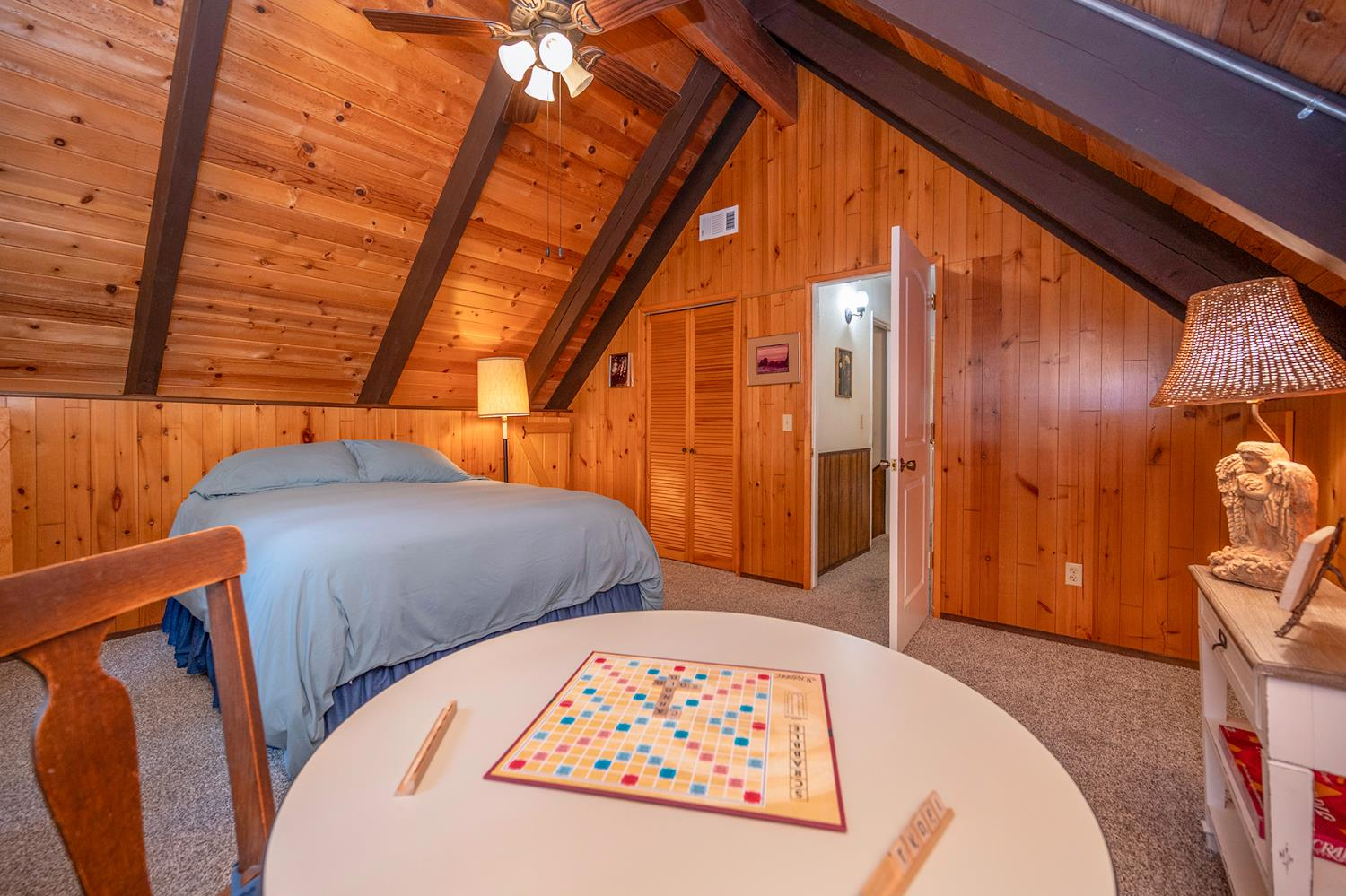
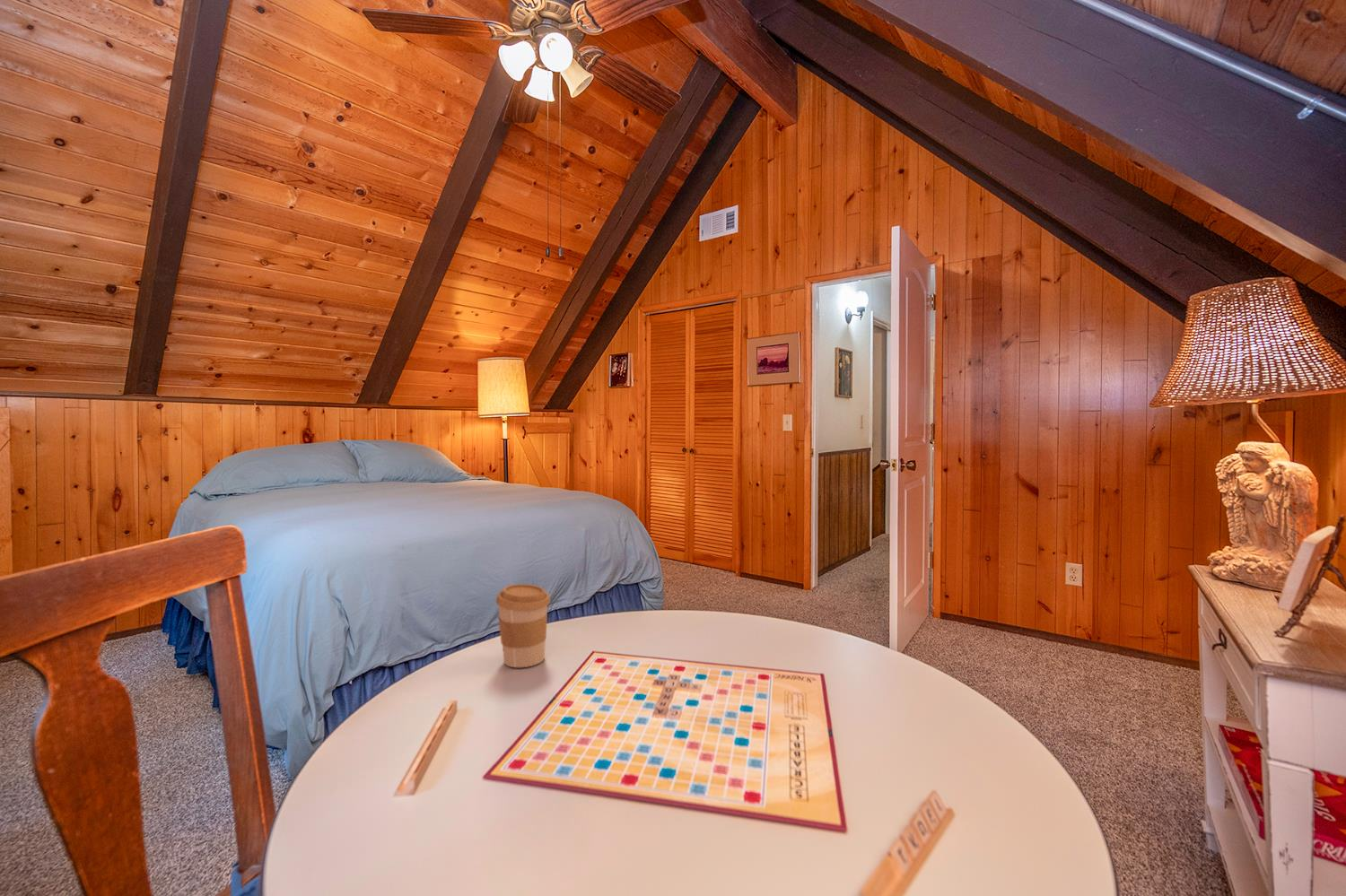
+ coffee cup [495,583,551,668]
